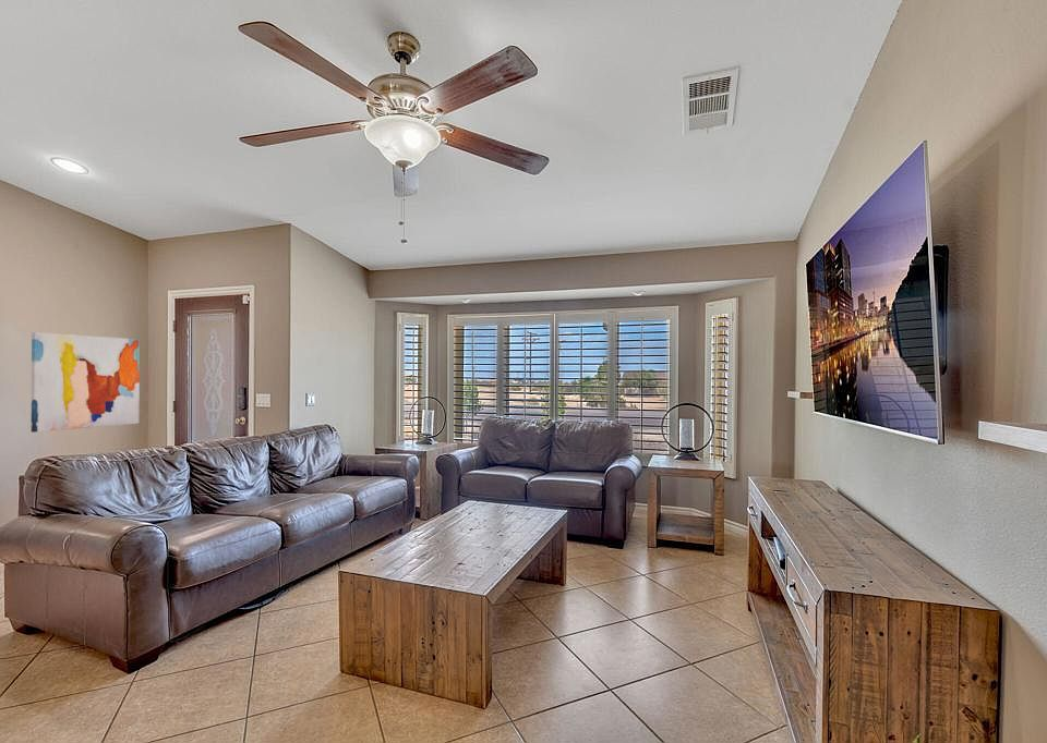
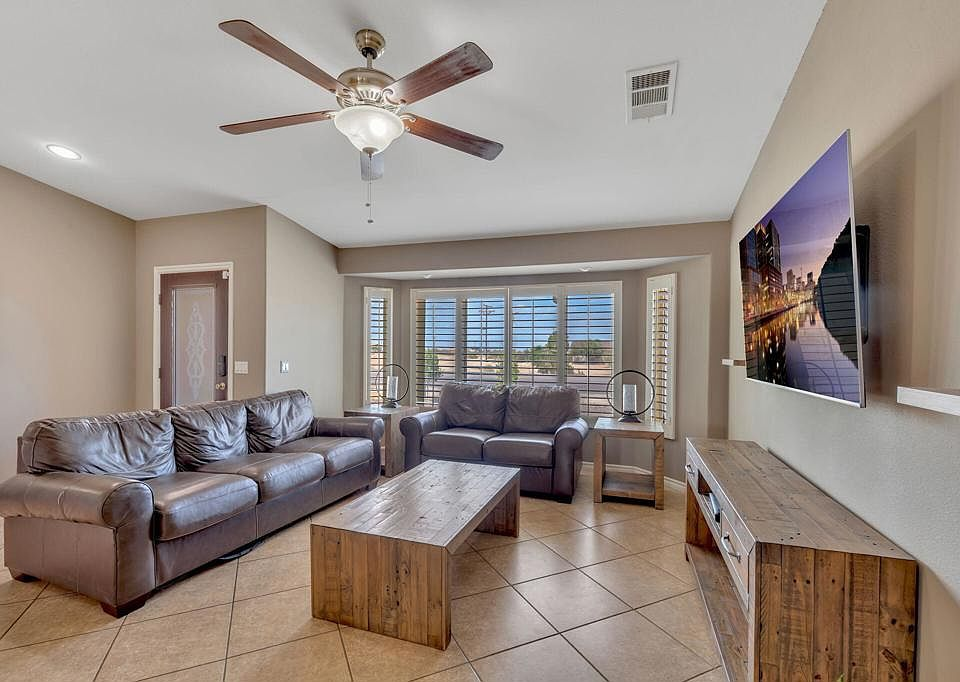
- wall art [29,331,141,434]
